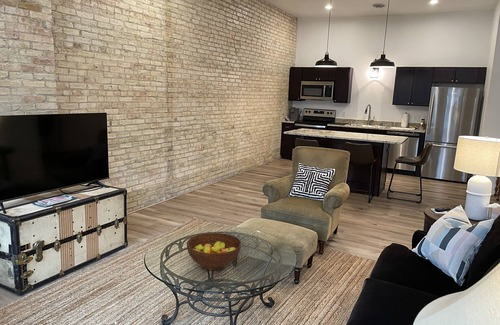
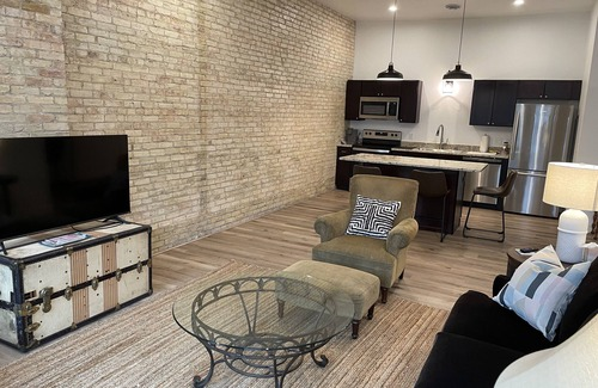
- fruit bowl [186,232,242,271]
